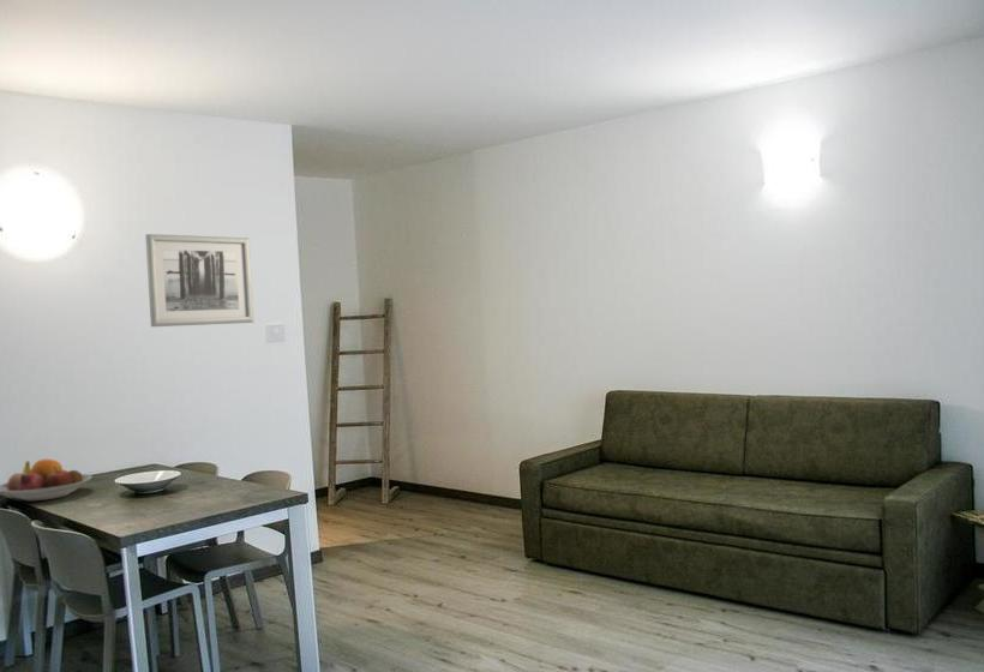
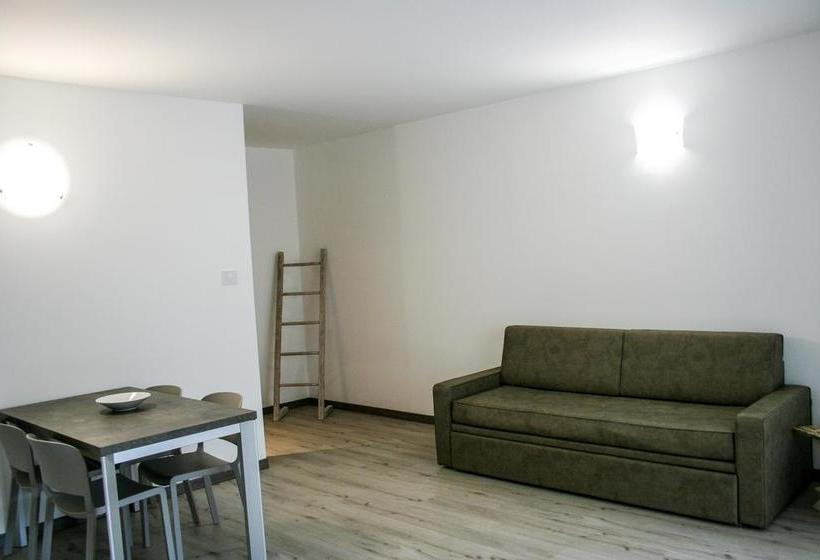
- wall art [144,233,254,328]
- fruit bowl [0,458,92,503]
